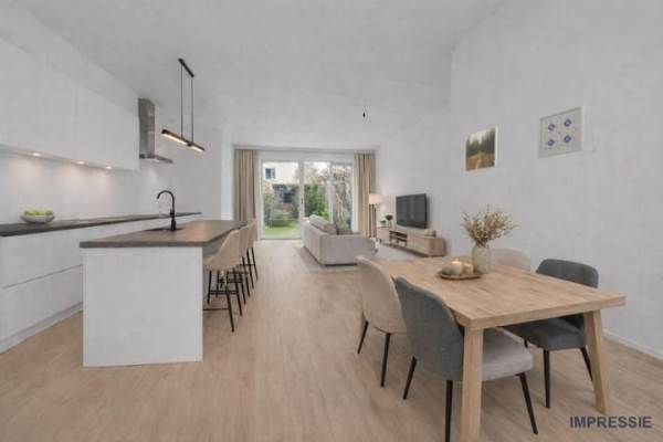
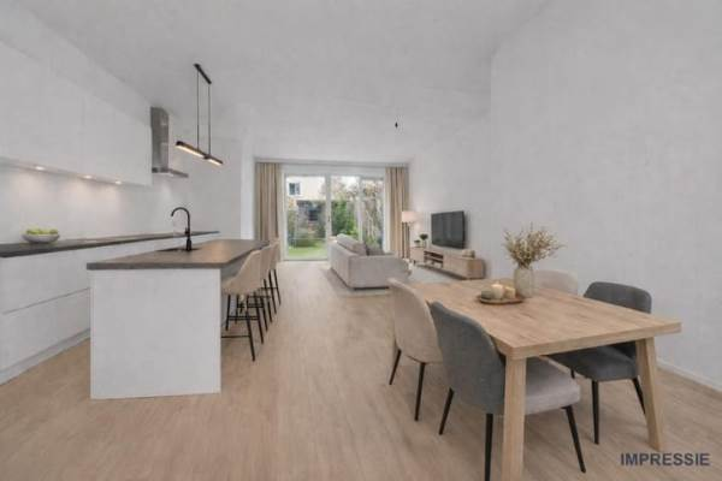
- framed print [464,126,499,172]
- wall art [536,103,587,159]
